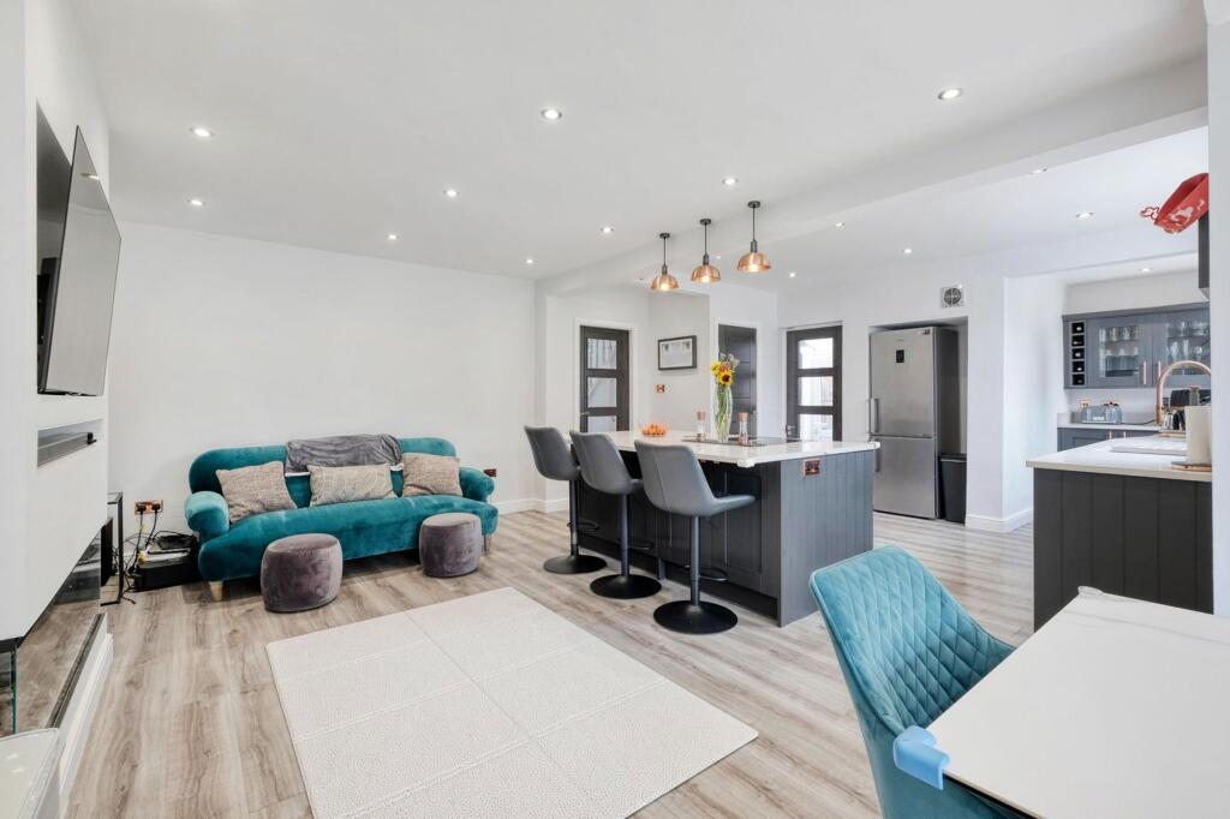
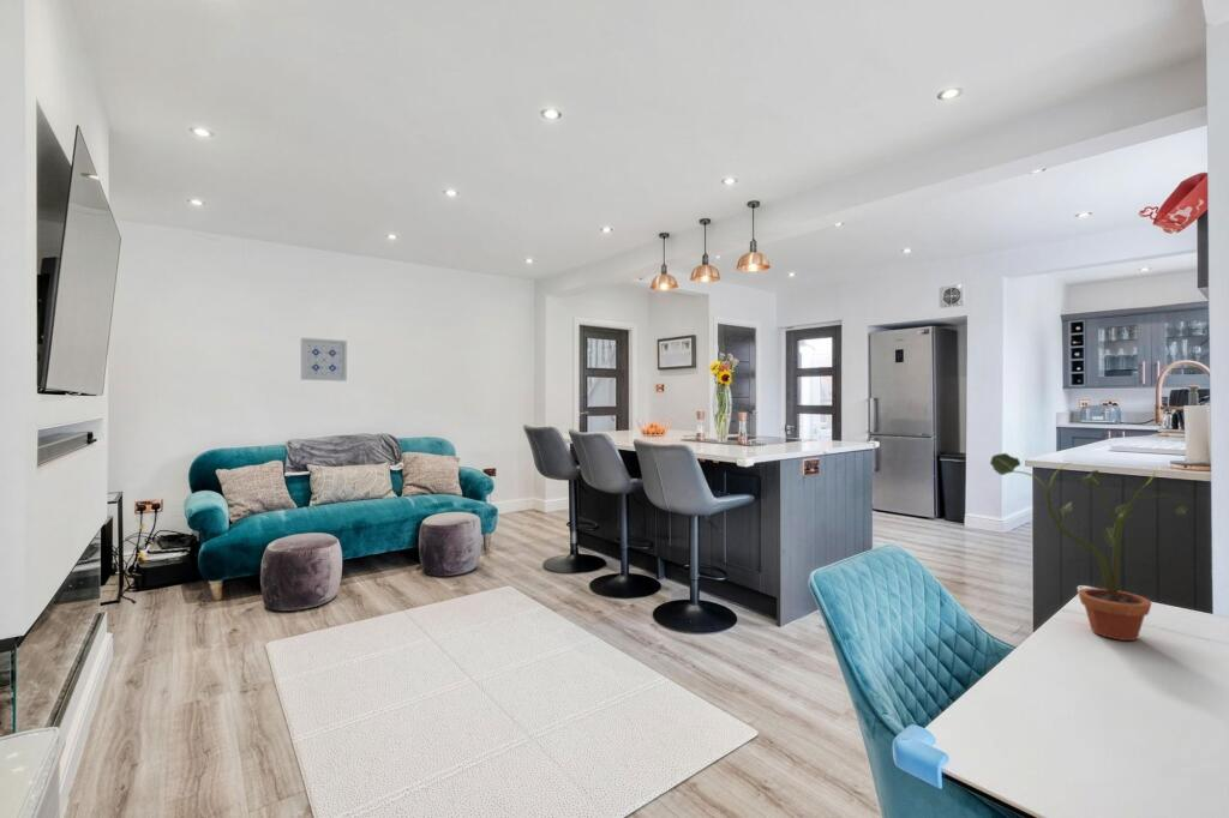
+ potted plant [989,452,1189,642]
+ wall art [300,337,348,383]
